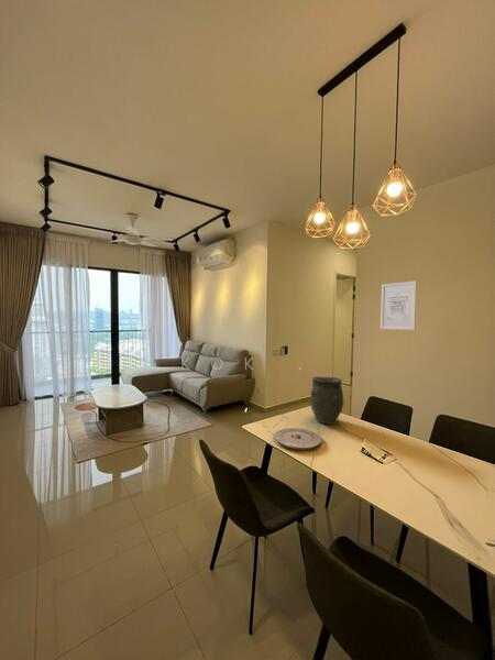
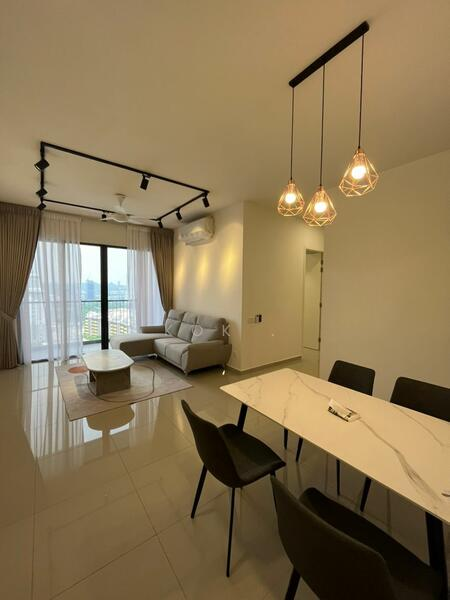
- vase [309,376,345,426]
- wall art [380,279,418,331]
- plate [273,427,322,450]
